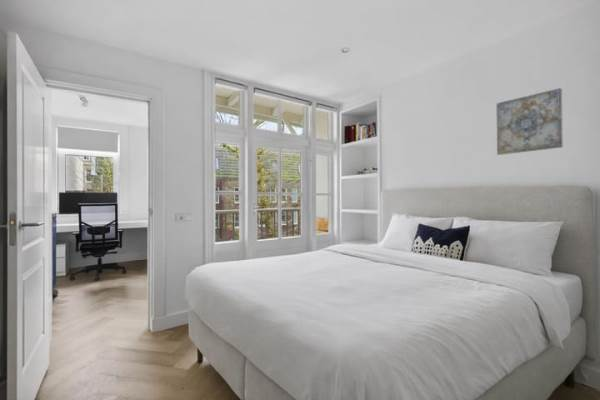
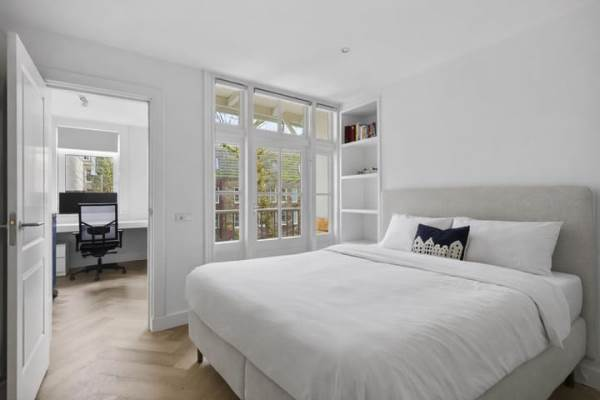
- wall art [496,87,564,156]
